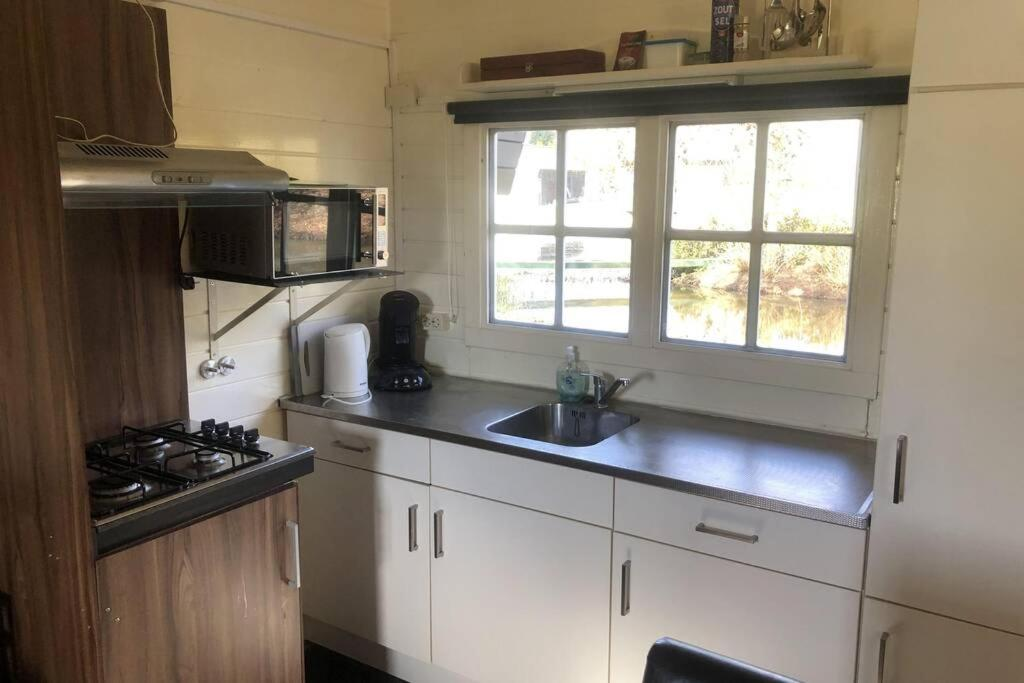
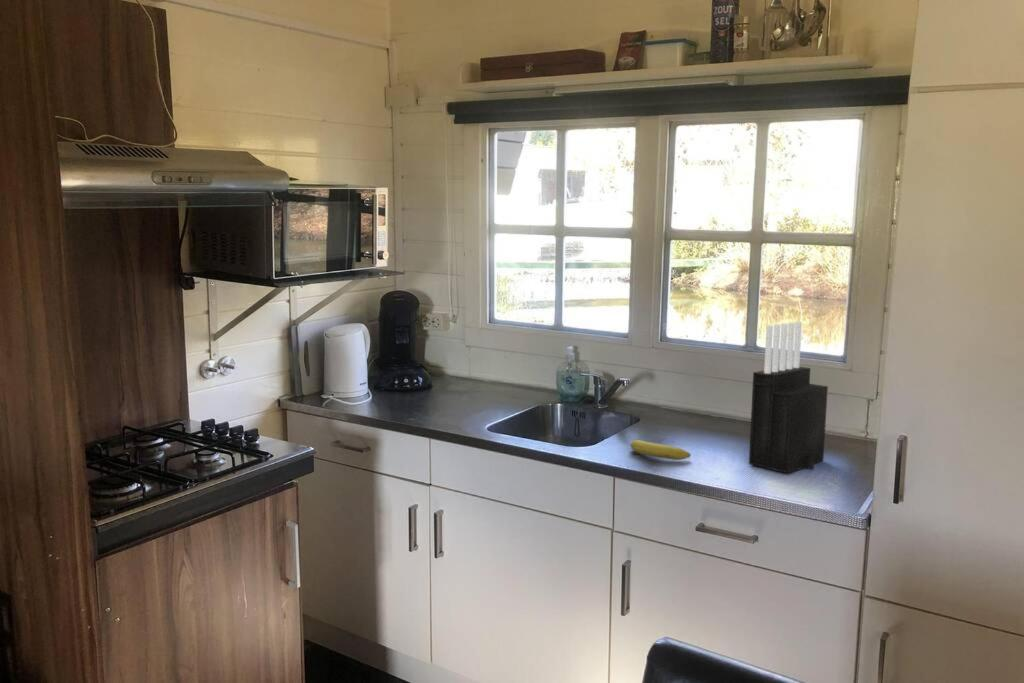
+ knife block [748,321,829,474]
+ fruit [630,439,692,461]
